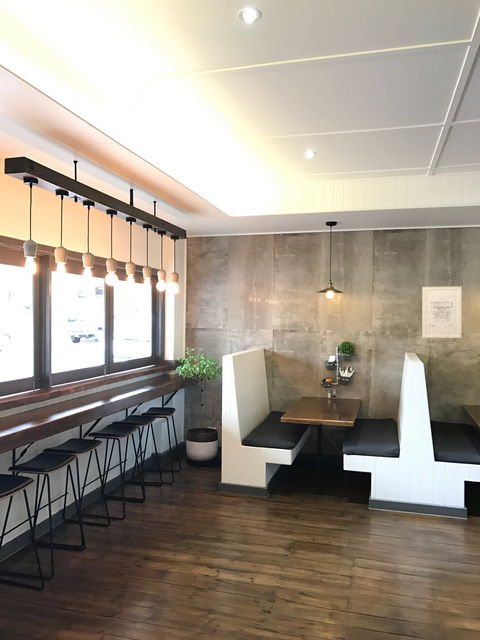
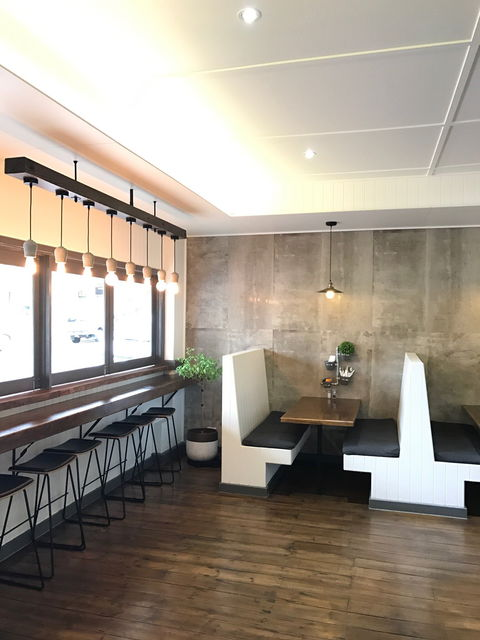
- wall art [421,285,463,339]
